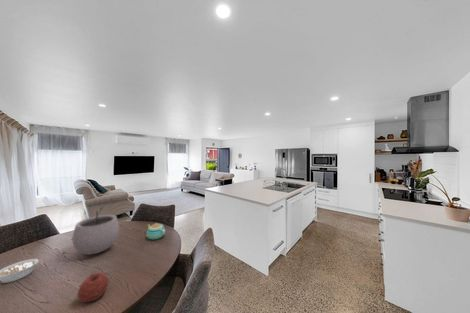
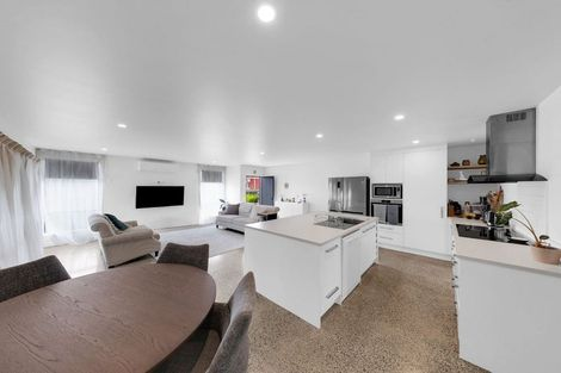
- plant pot [71,206,120,256]
- teapot [146,222,166,241]
- fruit [76,272,110,303]
- legume [0,258,40,284]
